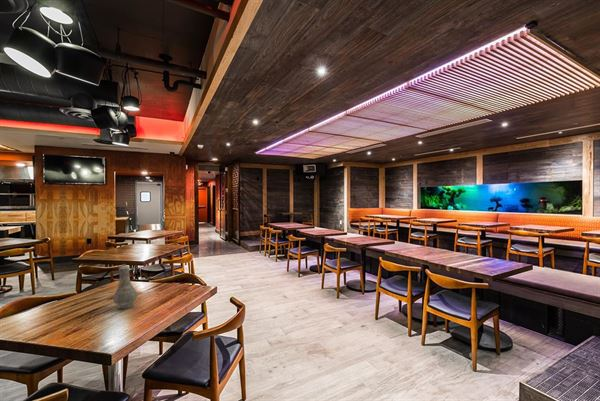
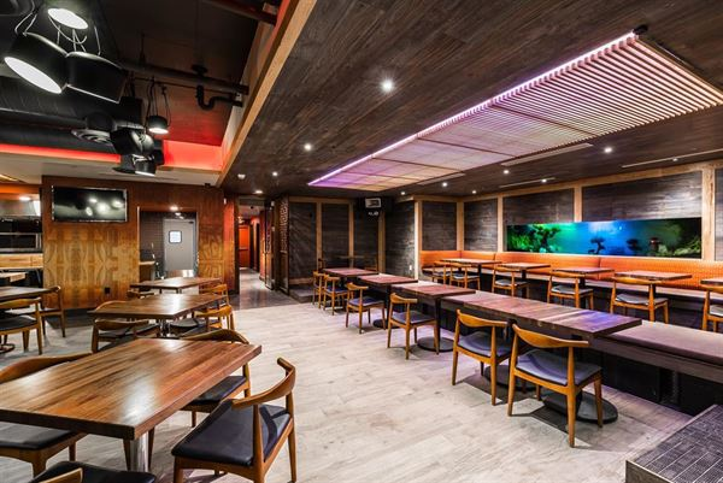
- vase [112,263,138,310]
